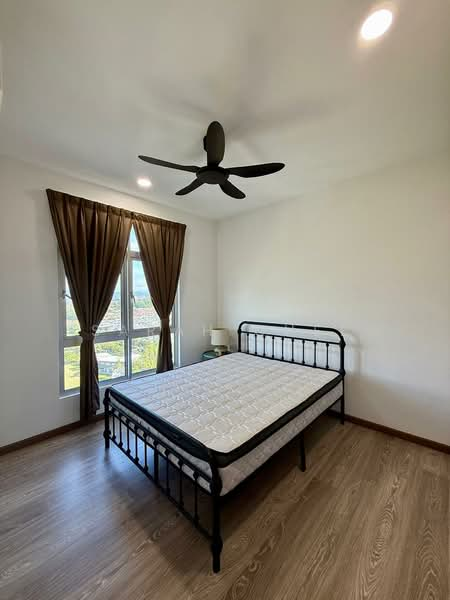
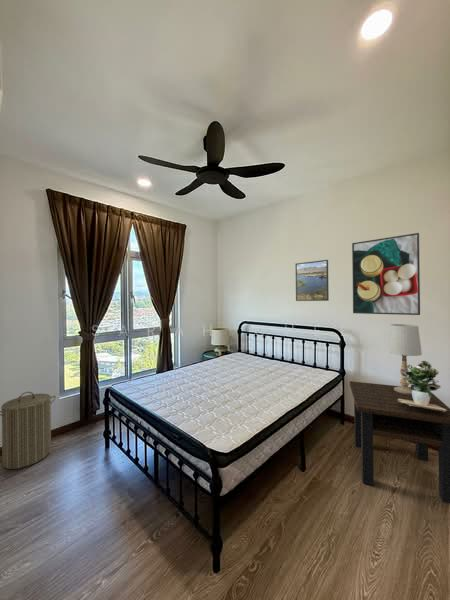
+ table lamp [387,323,423,394]
+ potted plant [397,360,447,412]
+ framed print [294,259,330,302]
+ side table [349,380,450,504]
+ laundry hamper [0,391,57,470]
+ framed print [351,232,421,316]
